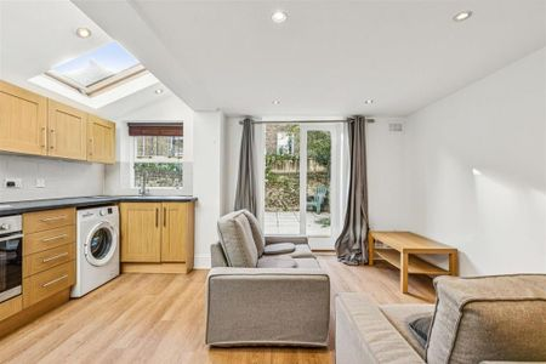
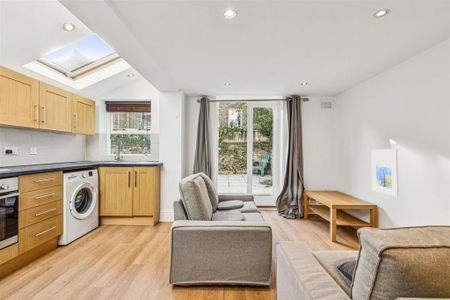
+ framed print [371,148,399,197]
